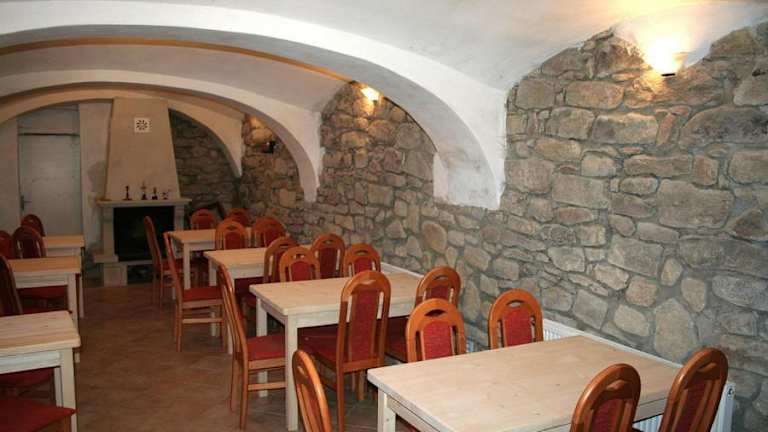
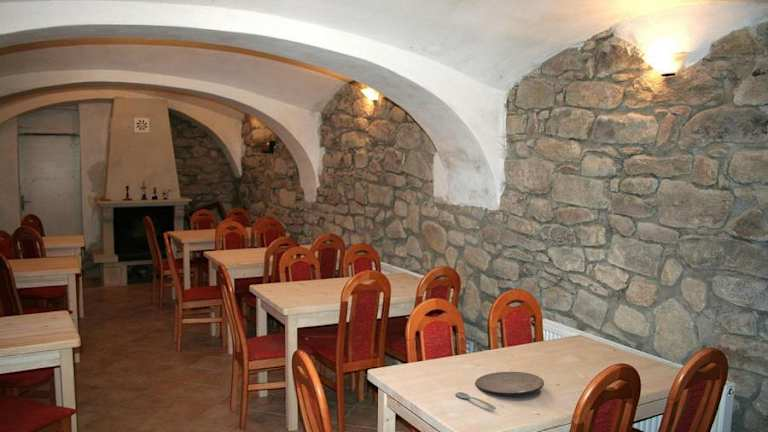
+ spoon [455,391,497,410]
+ plate [475,371,545,396]
